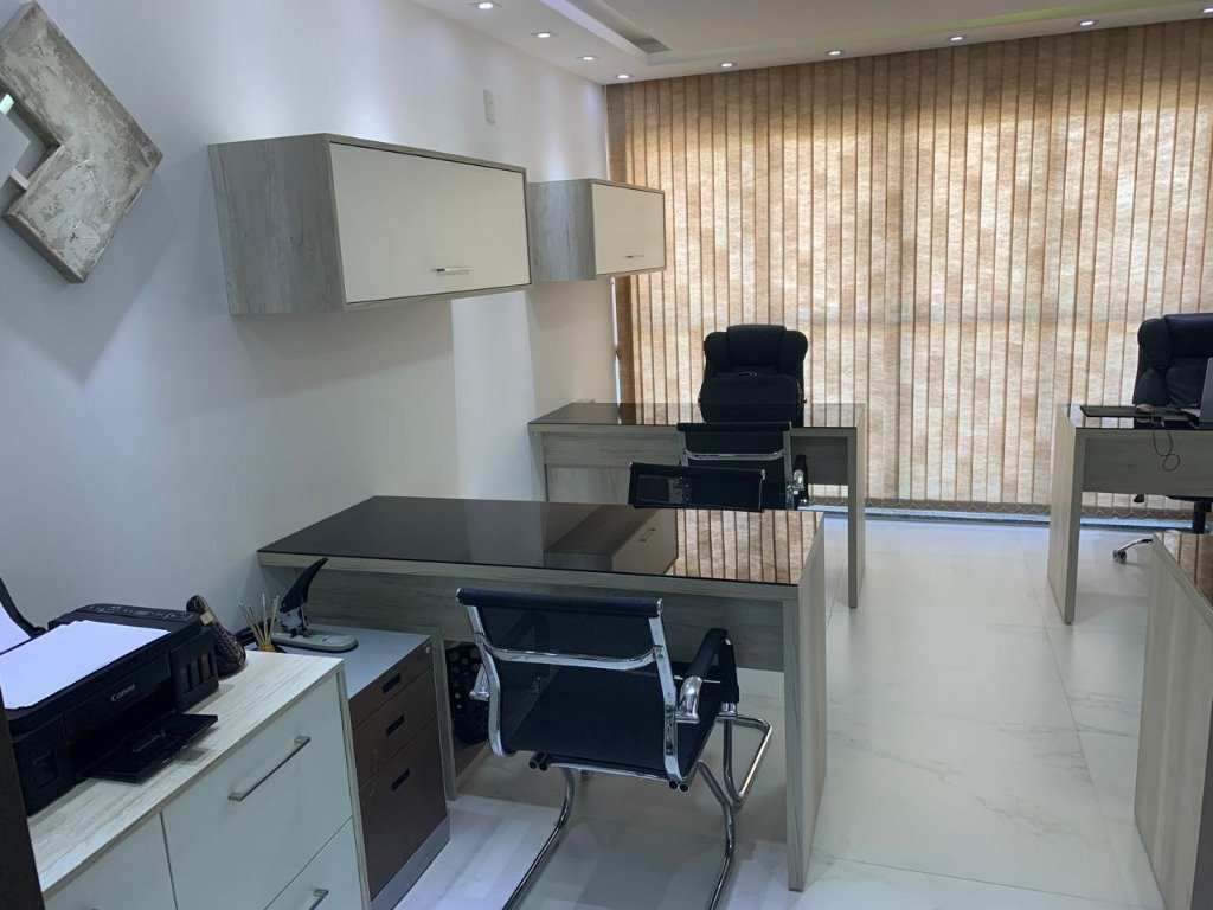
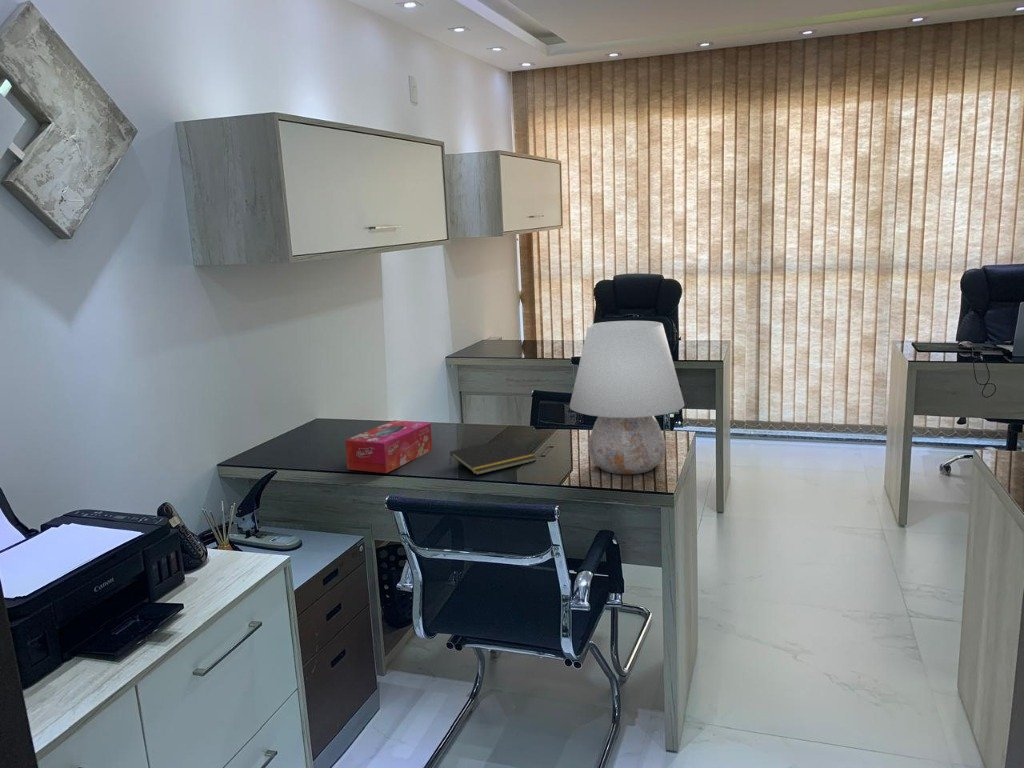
+ tissue box [344,419,433,474]
+ notepad [448,438,537,476]
+ table lamp [569,320,686,475]
